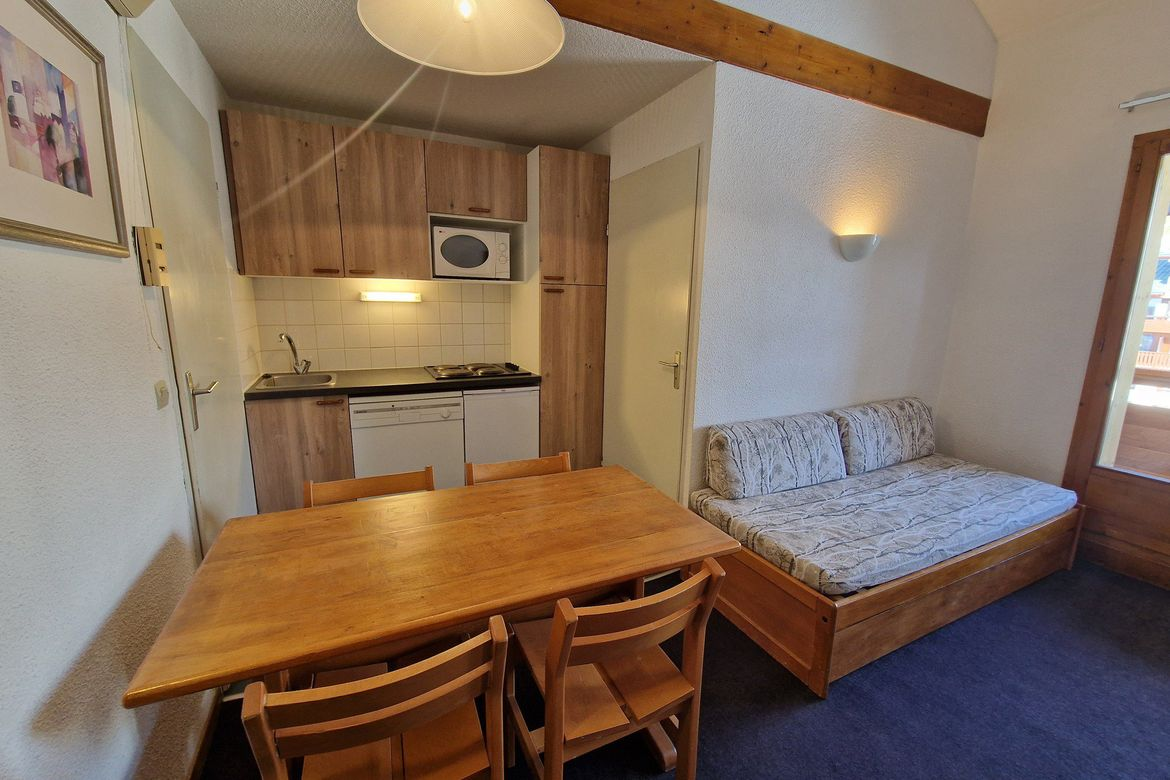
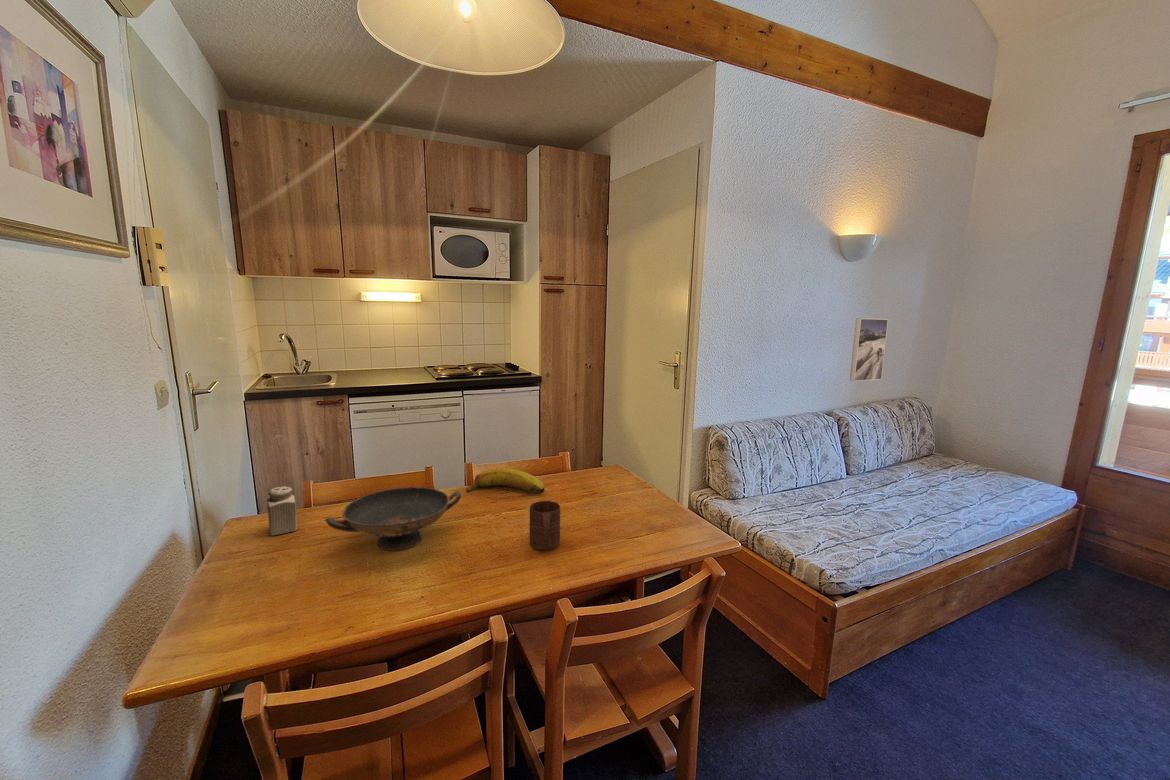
+ decorative bowl [325,486,462,552]
+ cup [529,500,561,551]
+ salt shaker [266,486,298,537]
+ fruit [465,467,545,495]
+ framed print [849,317,889,382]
